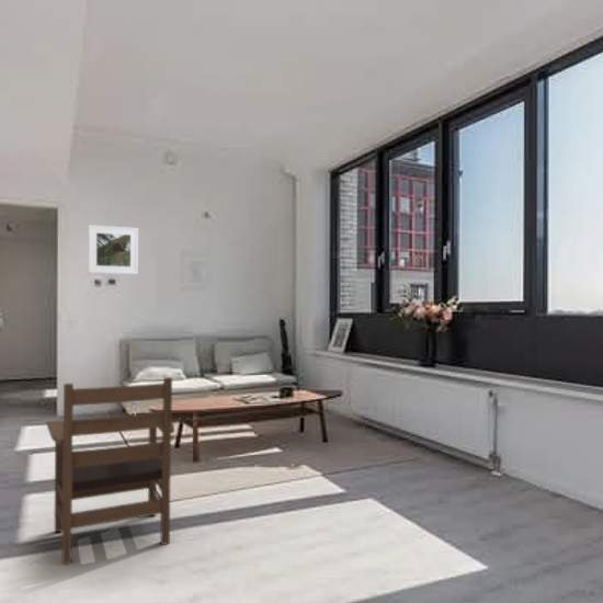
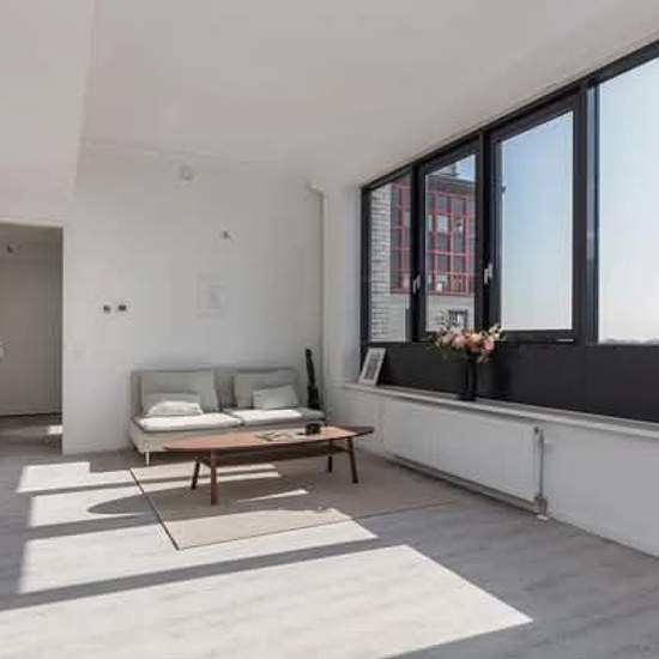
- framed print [88,224,139,275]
- armchair [45,376,175,566]
